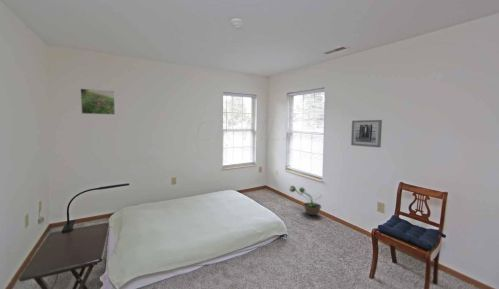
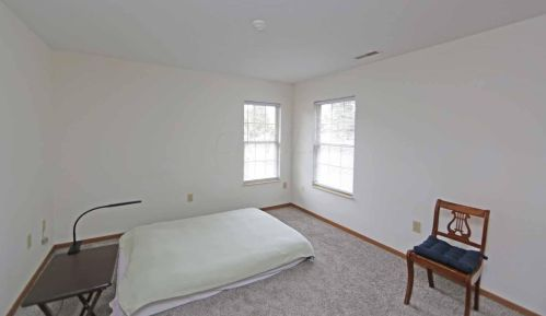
- decorative plant [288,185,322,216]
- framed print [79,88,116,116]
- wall art [350,119,383,148]
